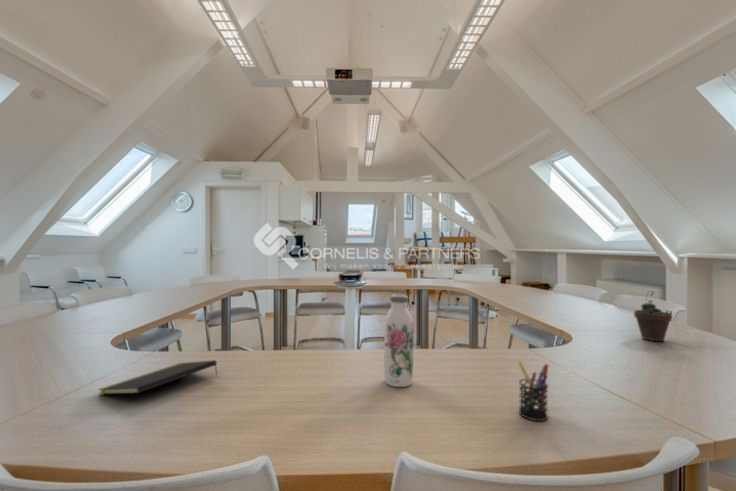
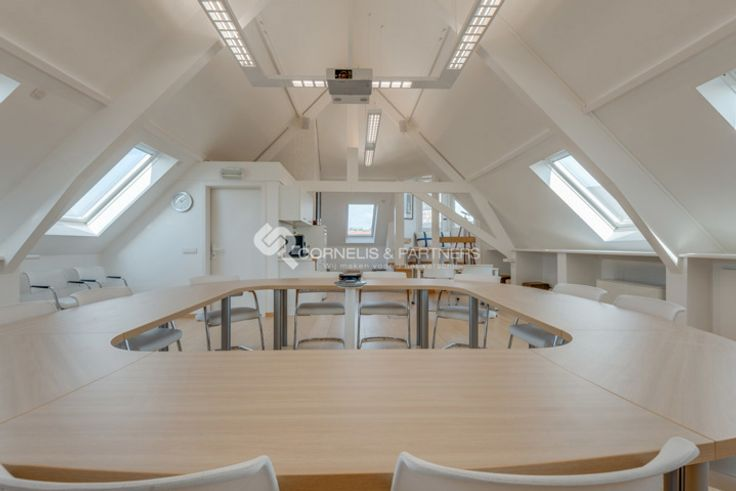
- succulent plant [633,290,673,342]
- notepad [97,359,219,396]
- pen holder [517,360,549,422]
- water bottle [383,294,414,388]
